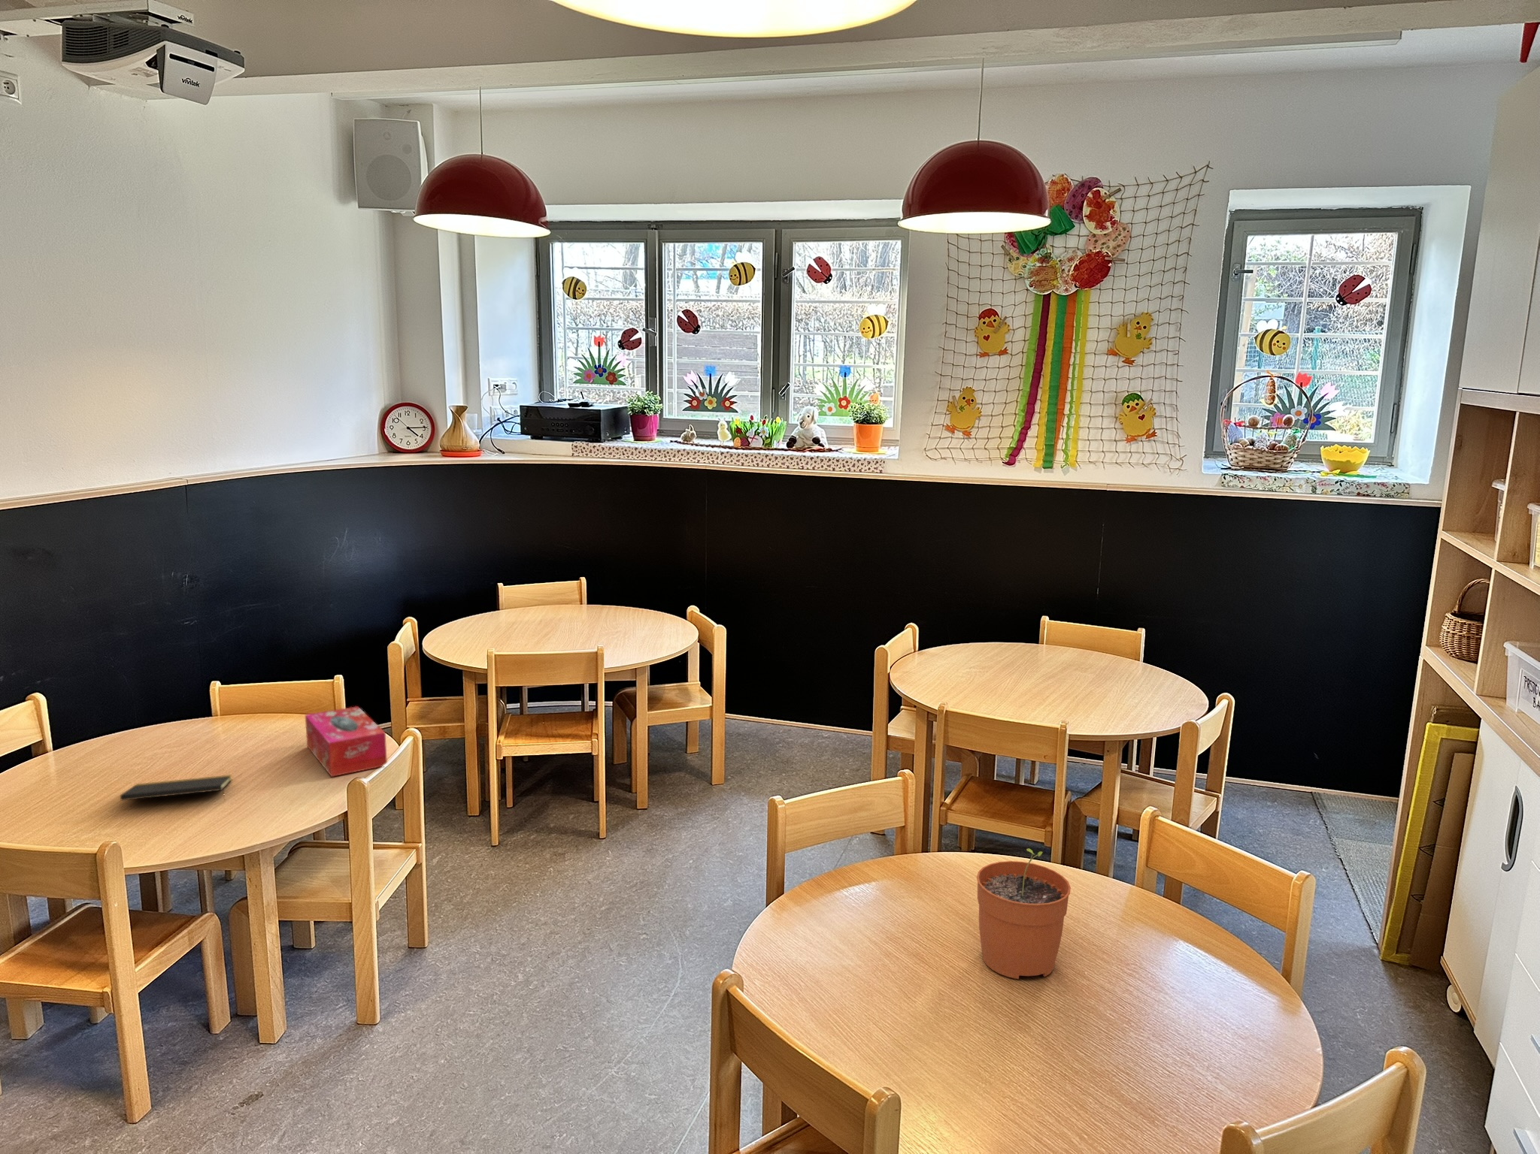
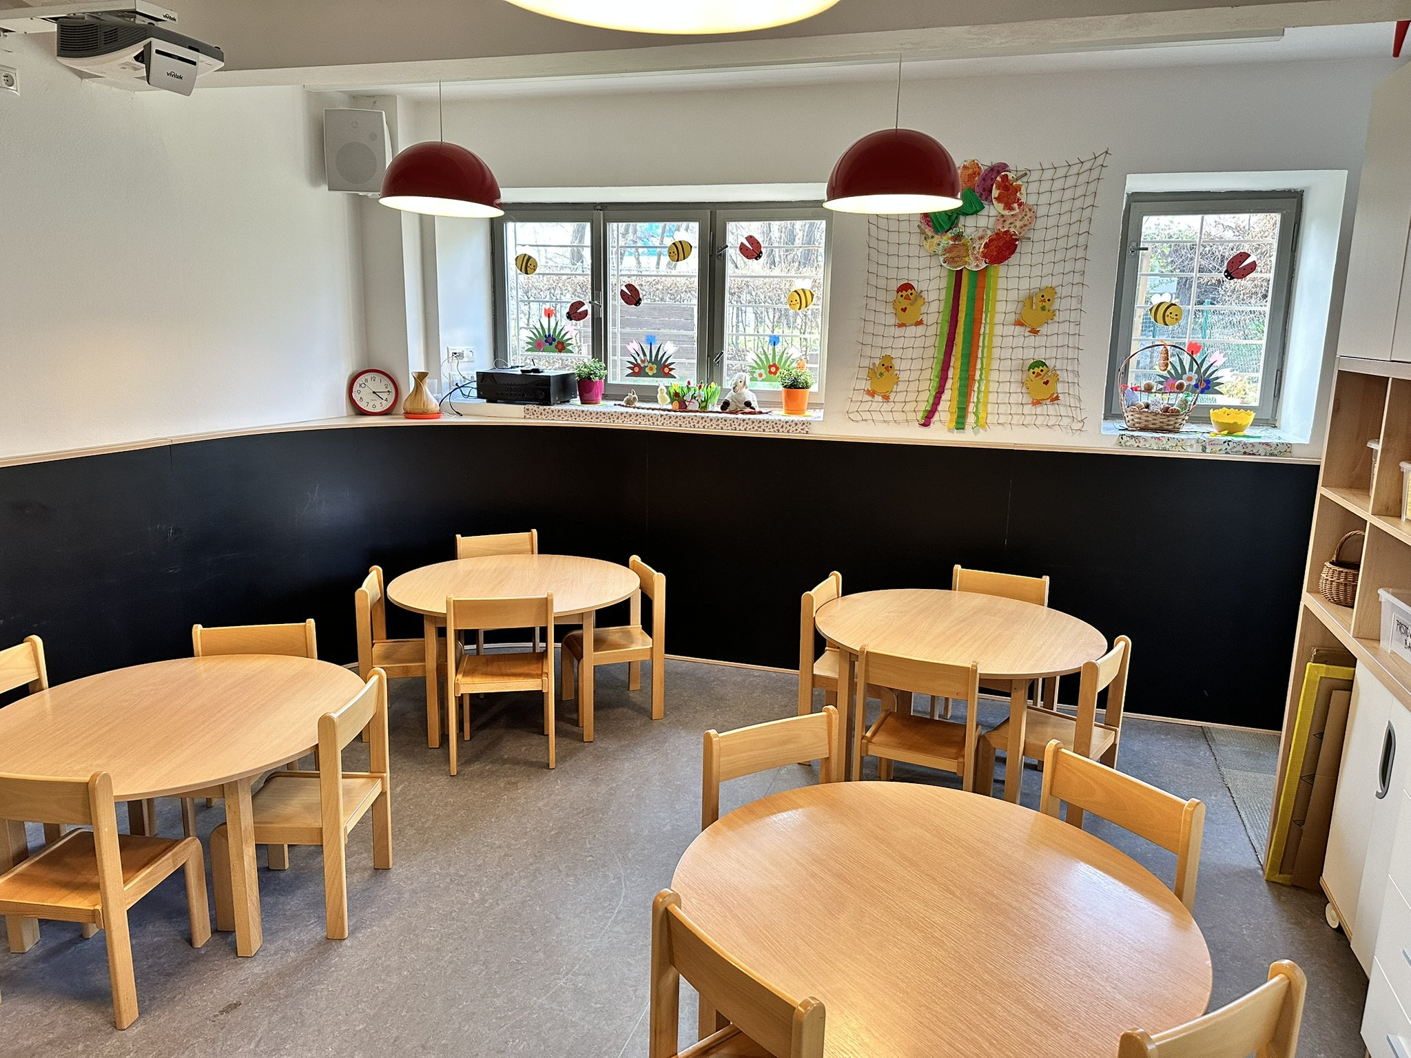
- plant pot [976,847,1072,979]
- tissue box [304,705,388,777]
- notepad [120,773,233,801]
